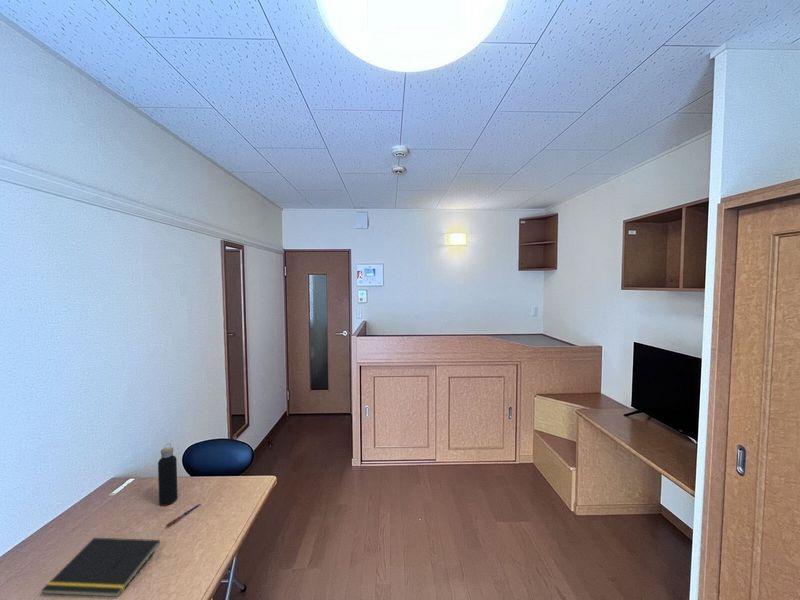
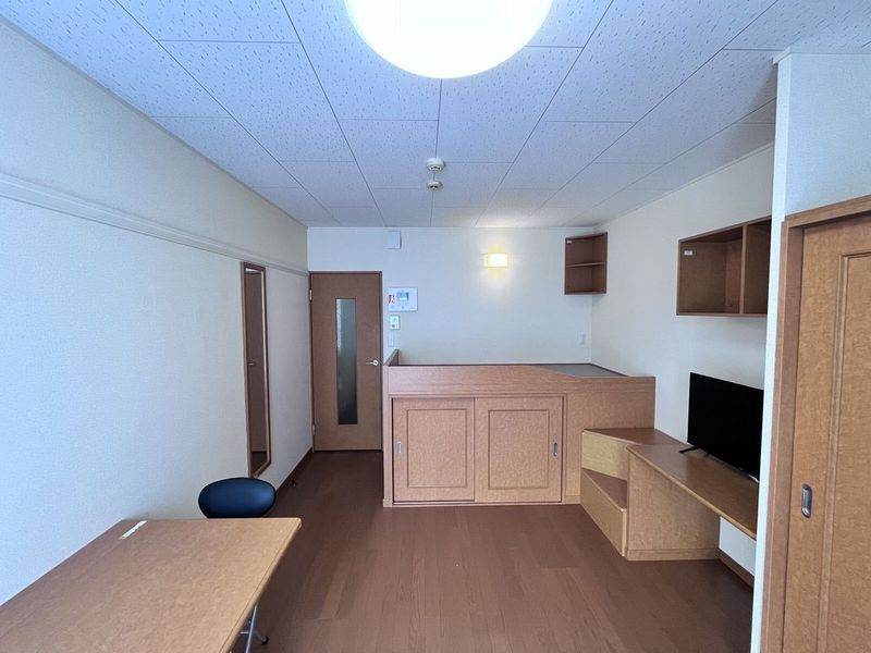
- pen [165,503,201,528]
- water bottle [157,442,179,507]
- notepad [41,537,161,598]
